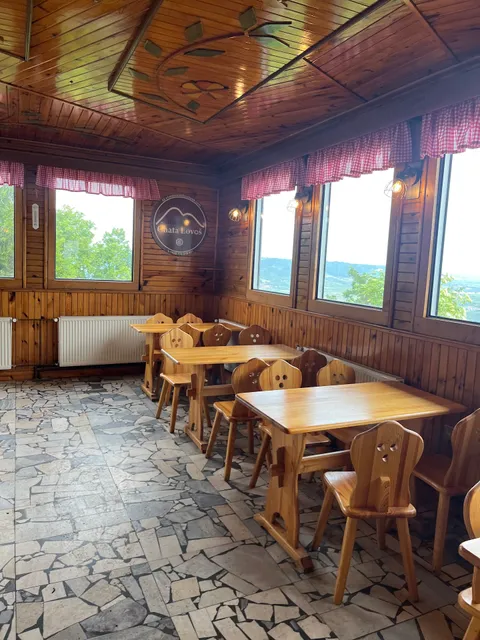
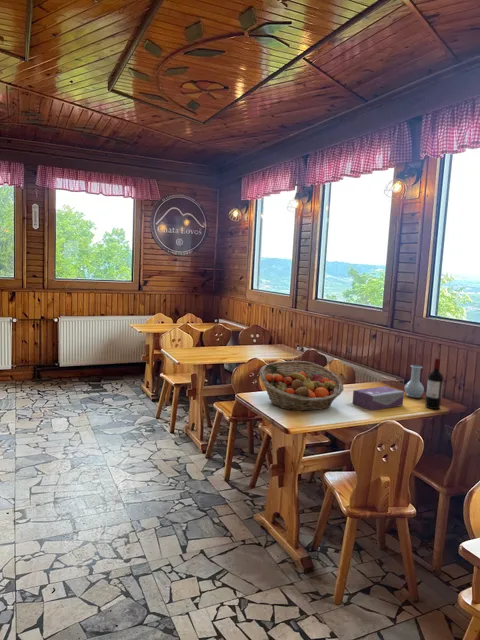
+ vase [404,364,425,399]
+ tissue box [352,385,405,411]
+ fruit basket [259,360,344,412]
+ wine bottle [424,357,444,410]
